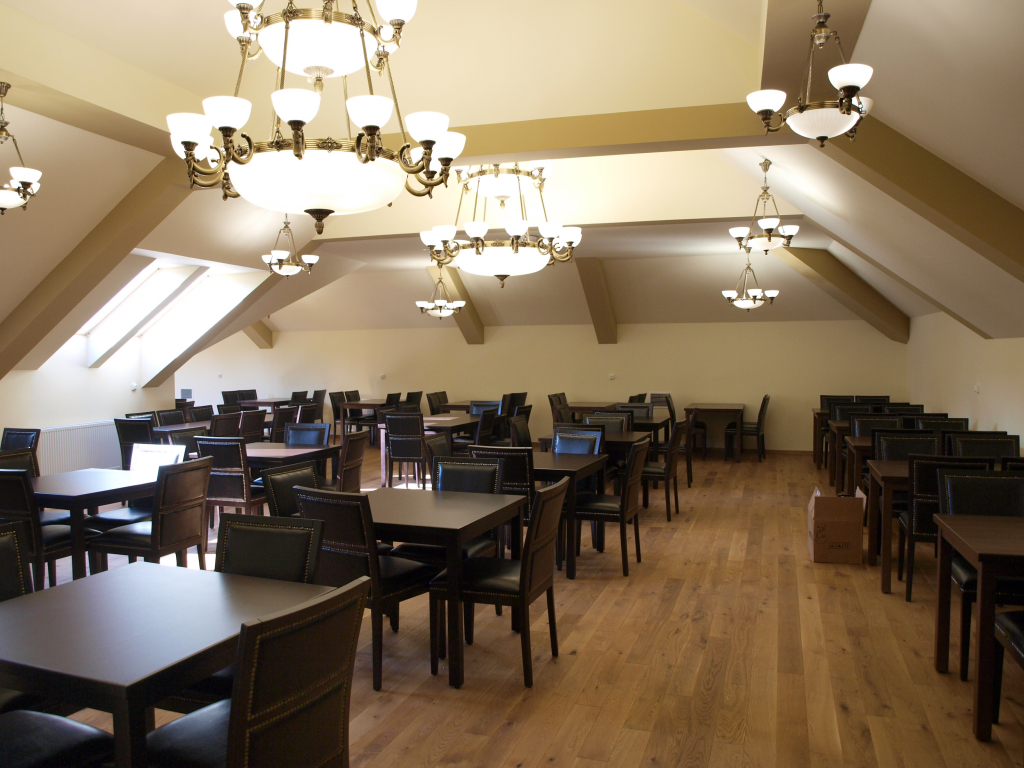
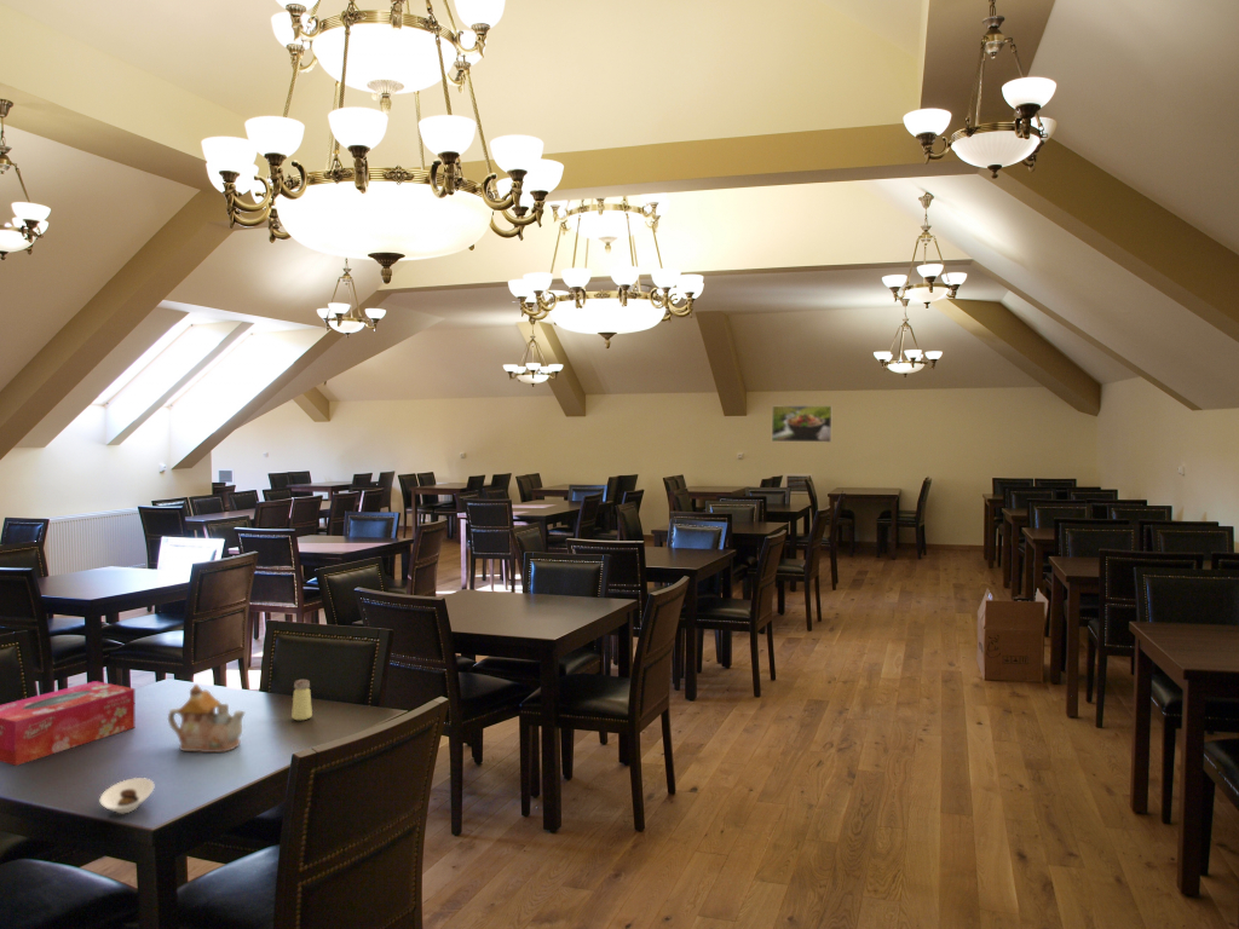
+ teapot [167,683,247,754]
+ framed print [771,404,832,444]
+ tissue box [0,680,136,767]
+ saltshaker [290,679,313,721]
+ saucer [99,777,155,814]
